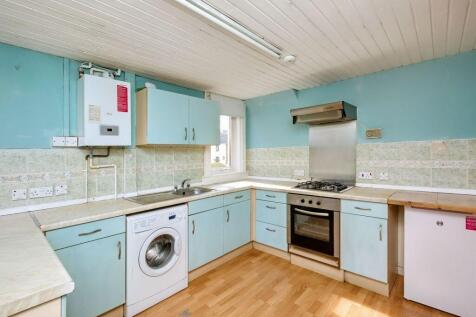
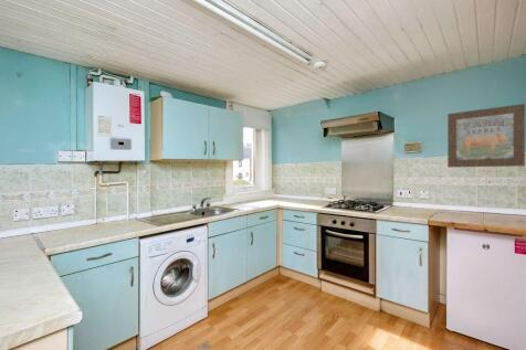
+ wall art [446,103,526,168]
